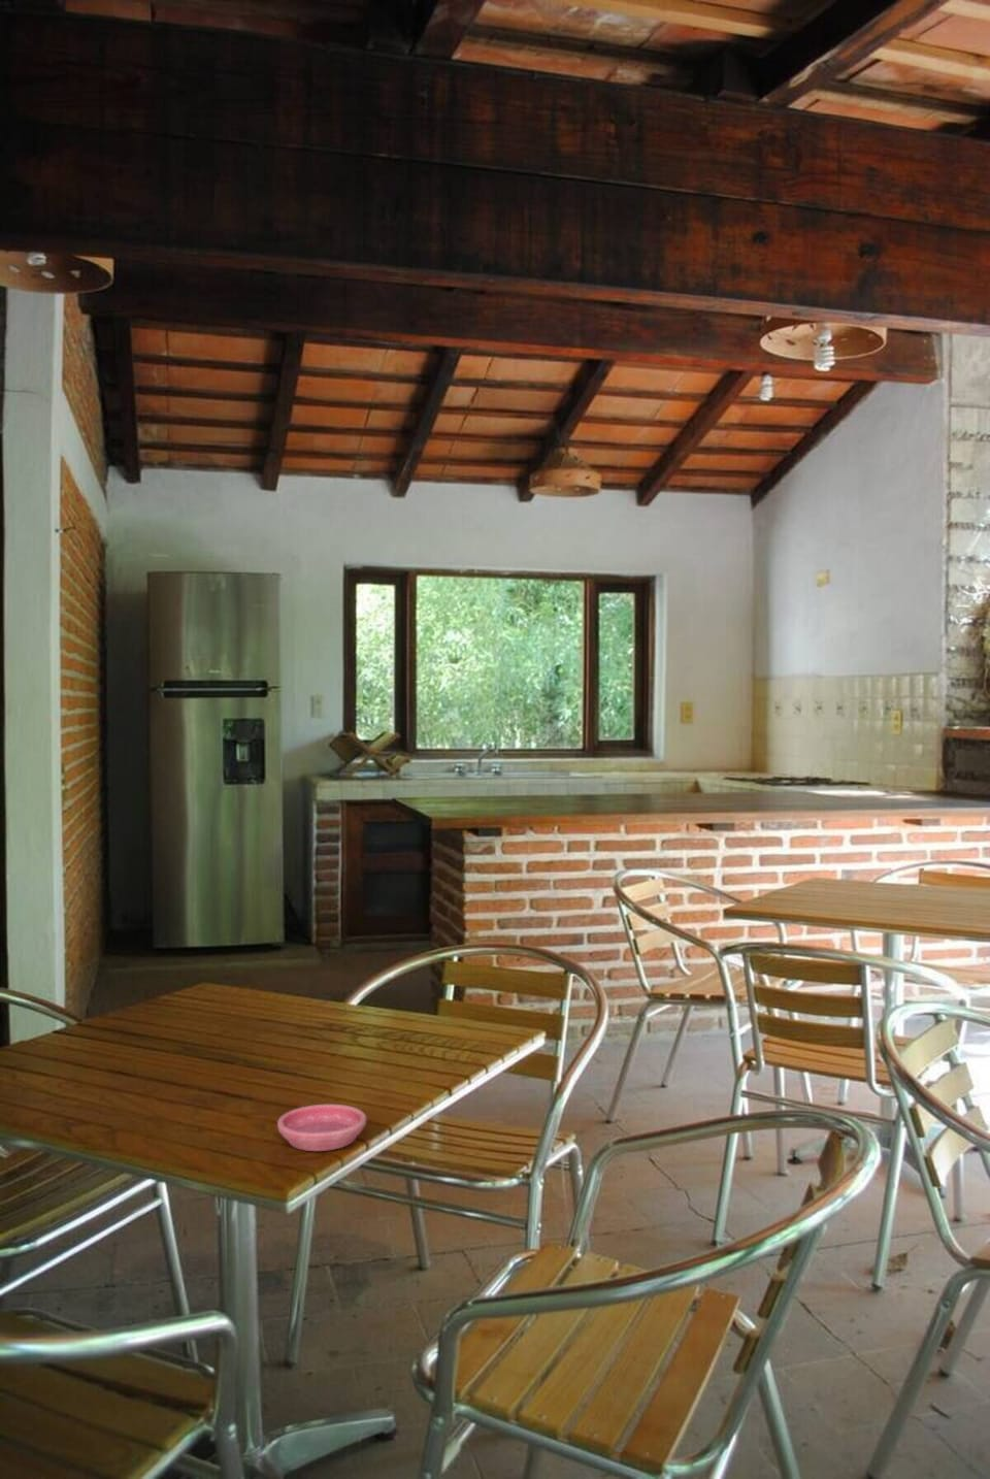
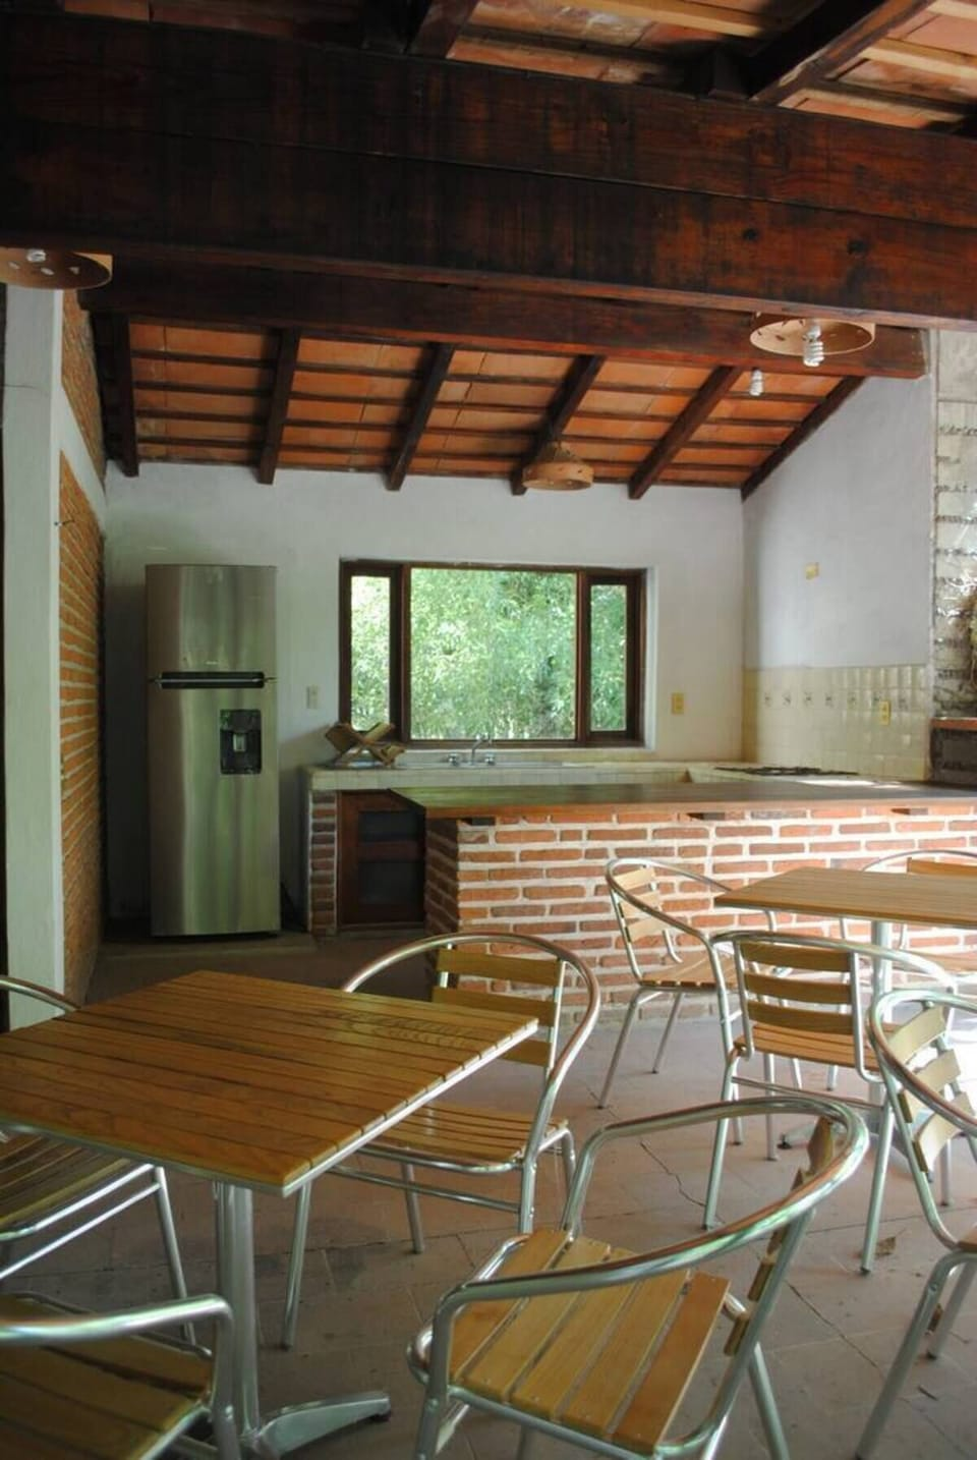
- saucer [276,1103,367,1152]
